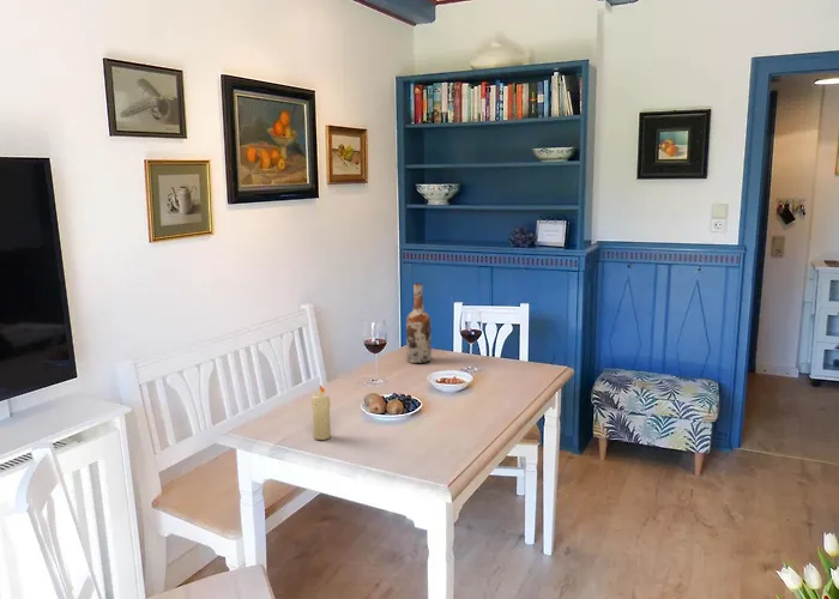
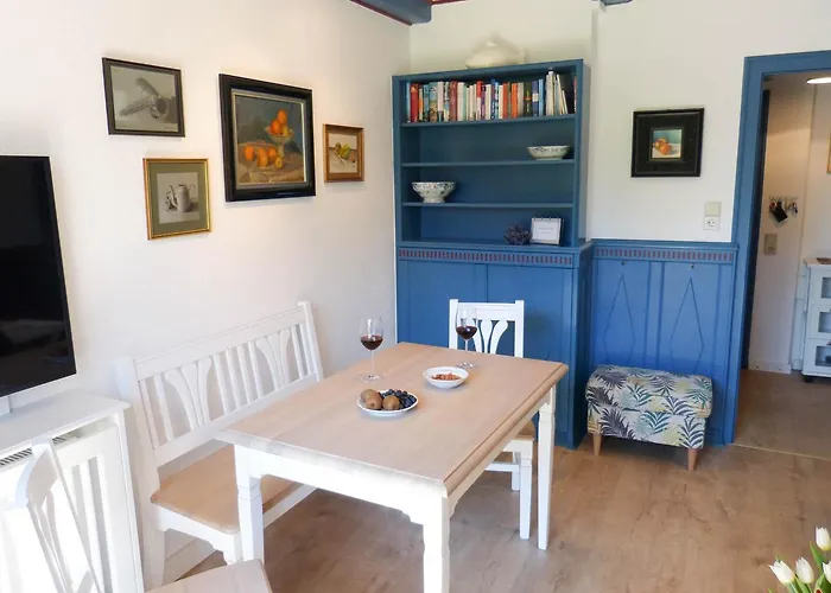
- candle [310,385,332,441]
- wine bottle [405,282,433,364]
